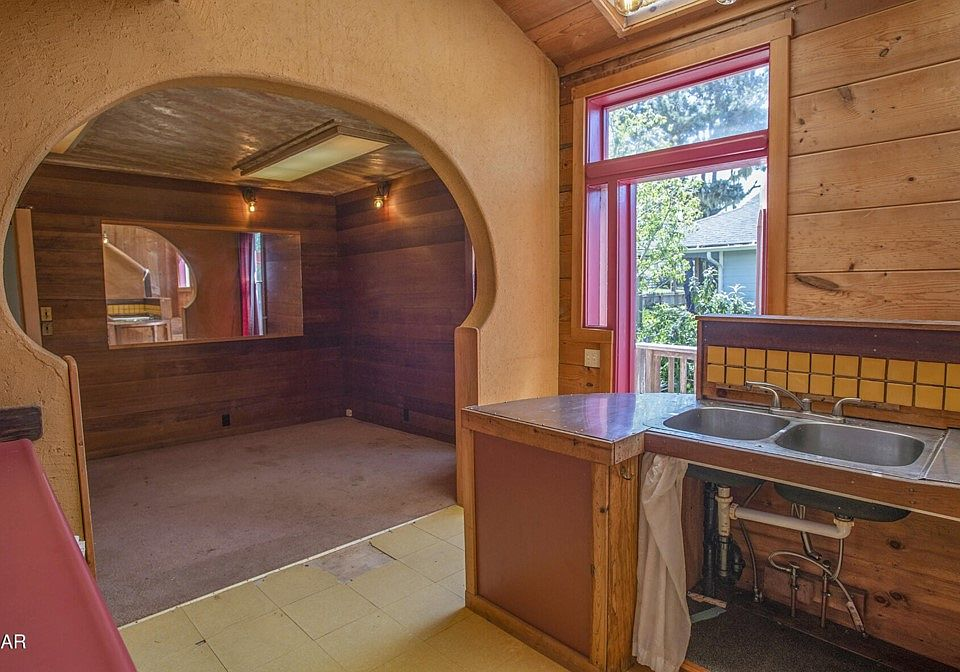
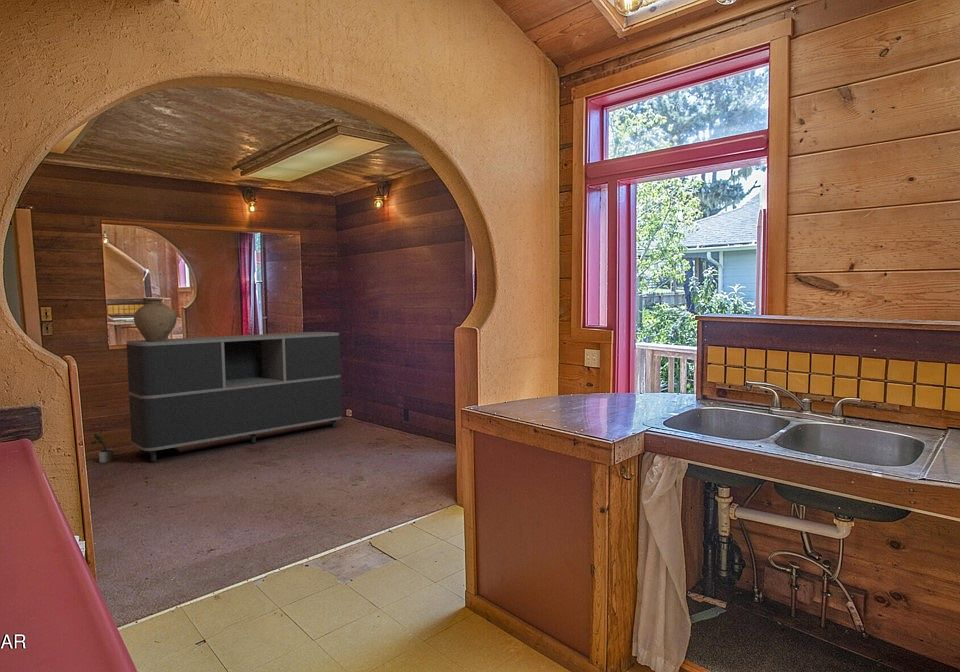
+ potted plant [90,431,115,464]
+ sideboard [125,331,343,462]
+ vase [133,298,178,341]
